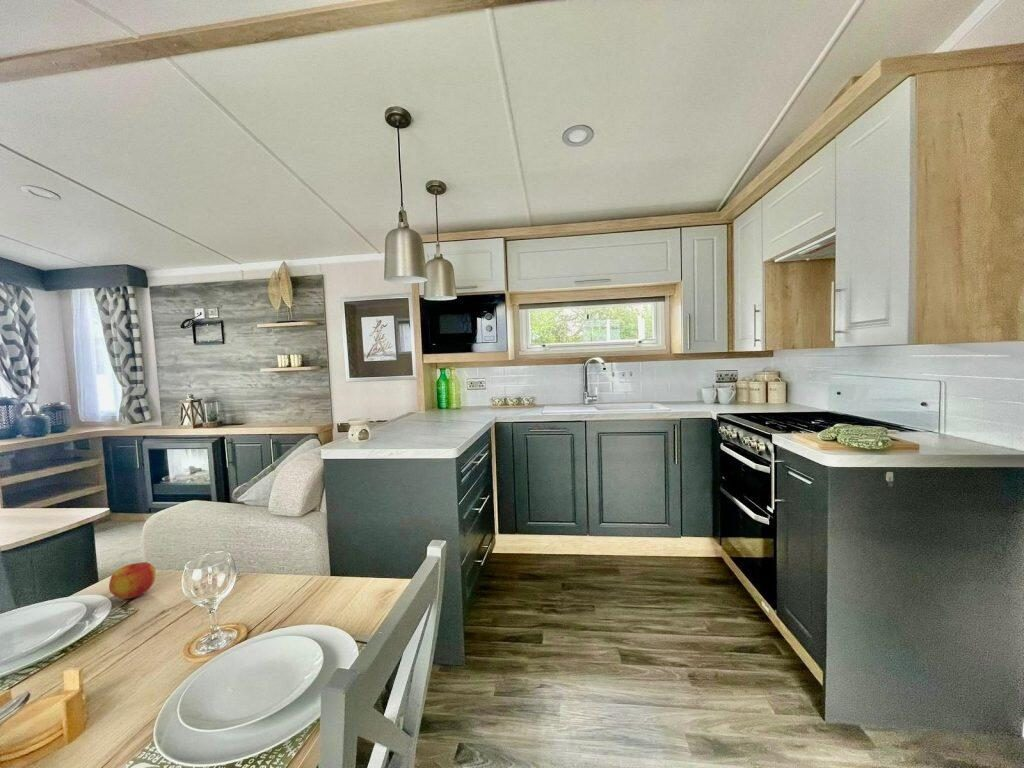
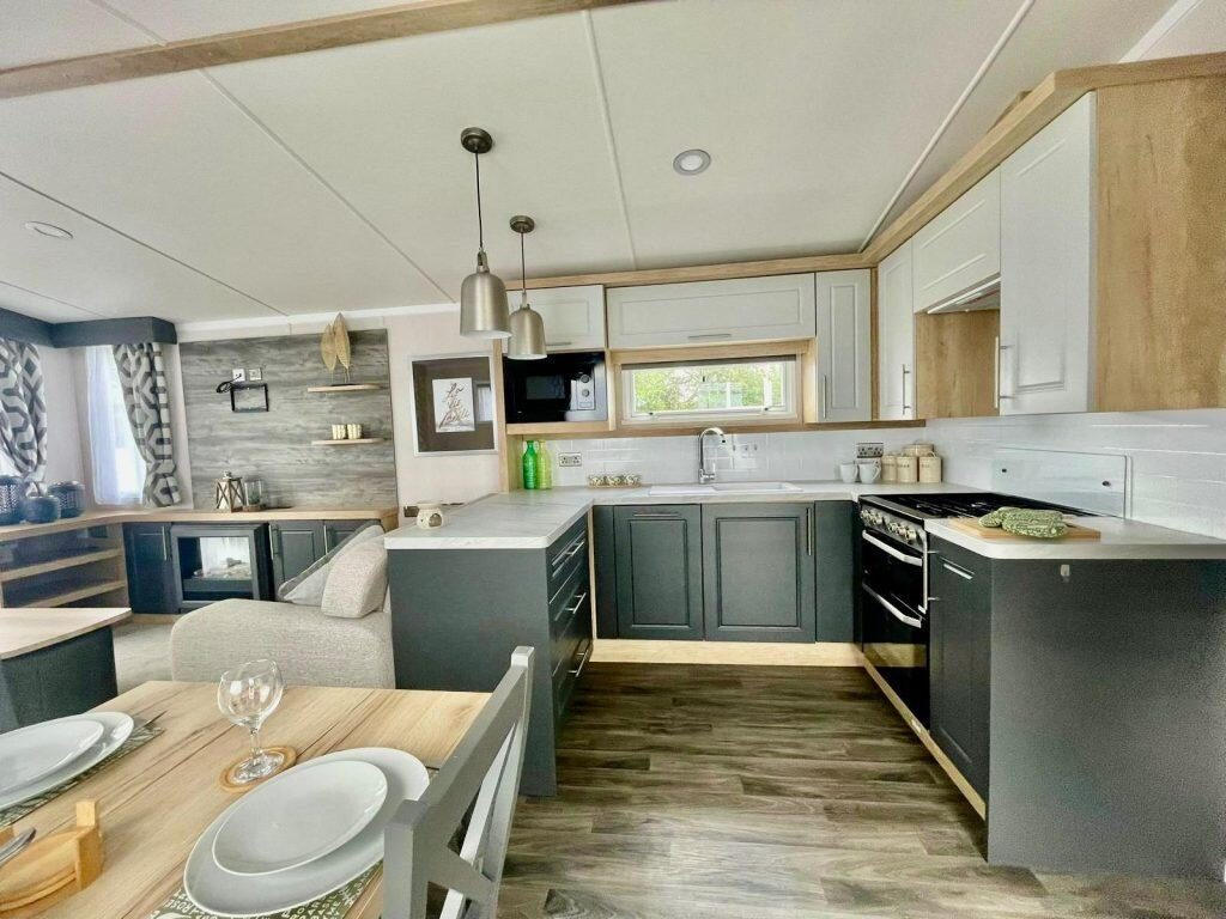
- apple [108,561,157,600]
